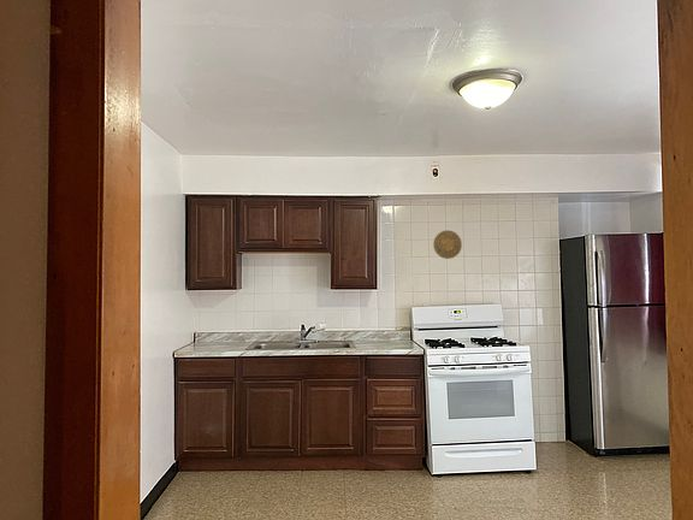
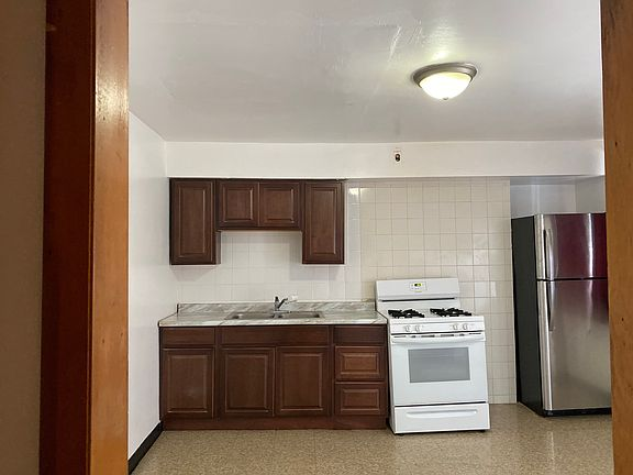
- decorative plate [432,229,463,260]
